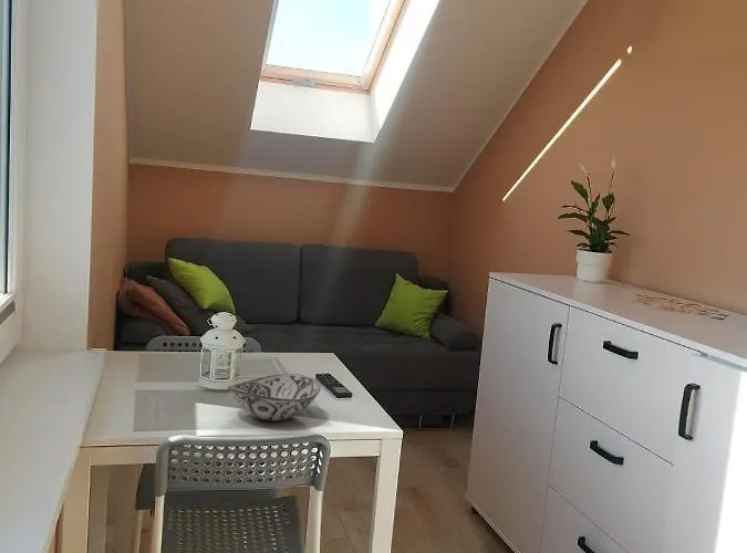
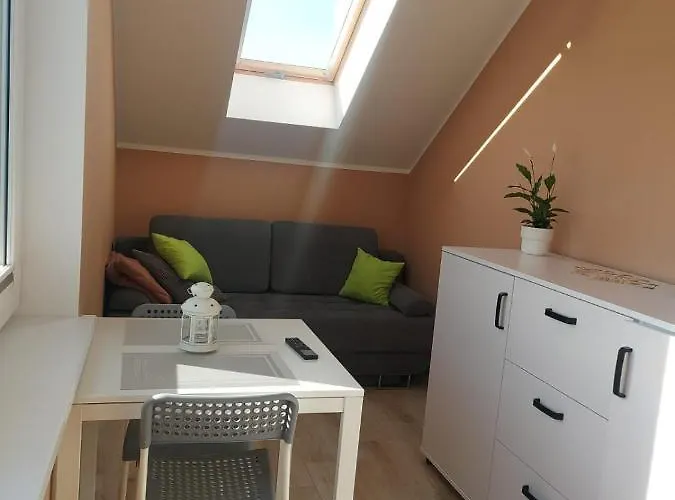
- decorative bowl [227,373,322,422]
